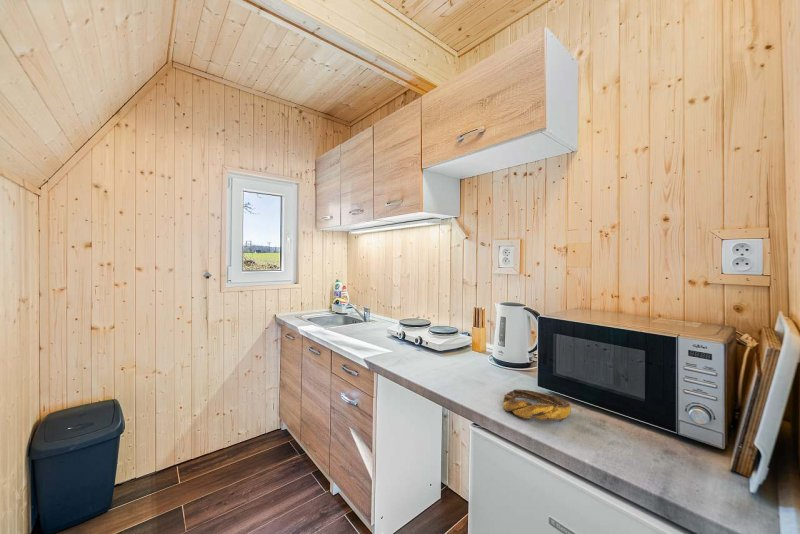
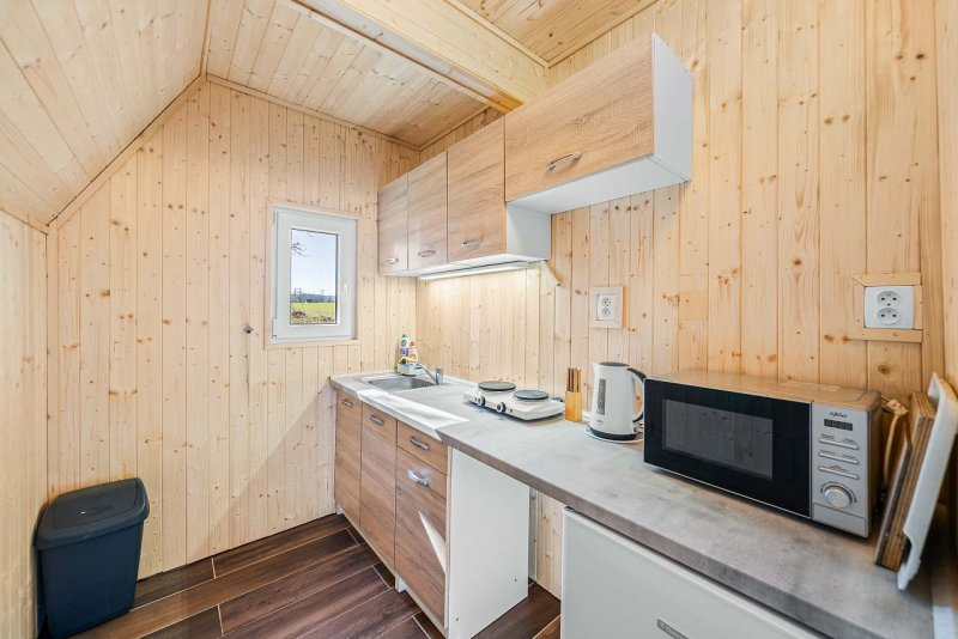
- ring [502,388,572,422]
